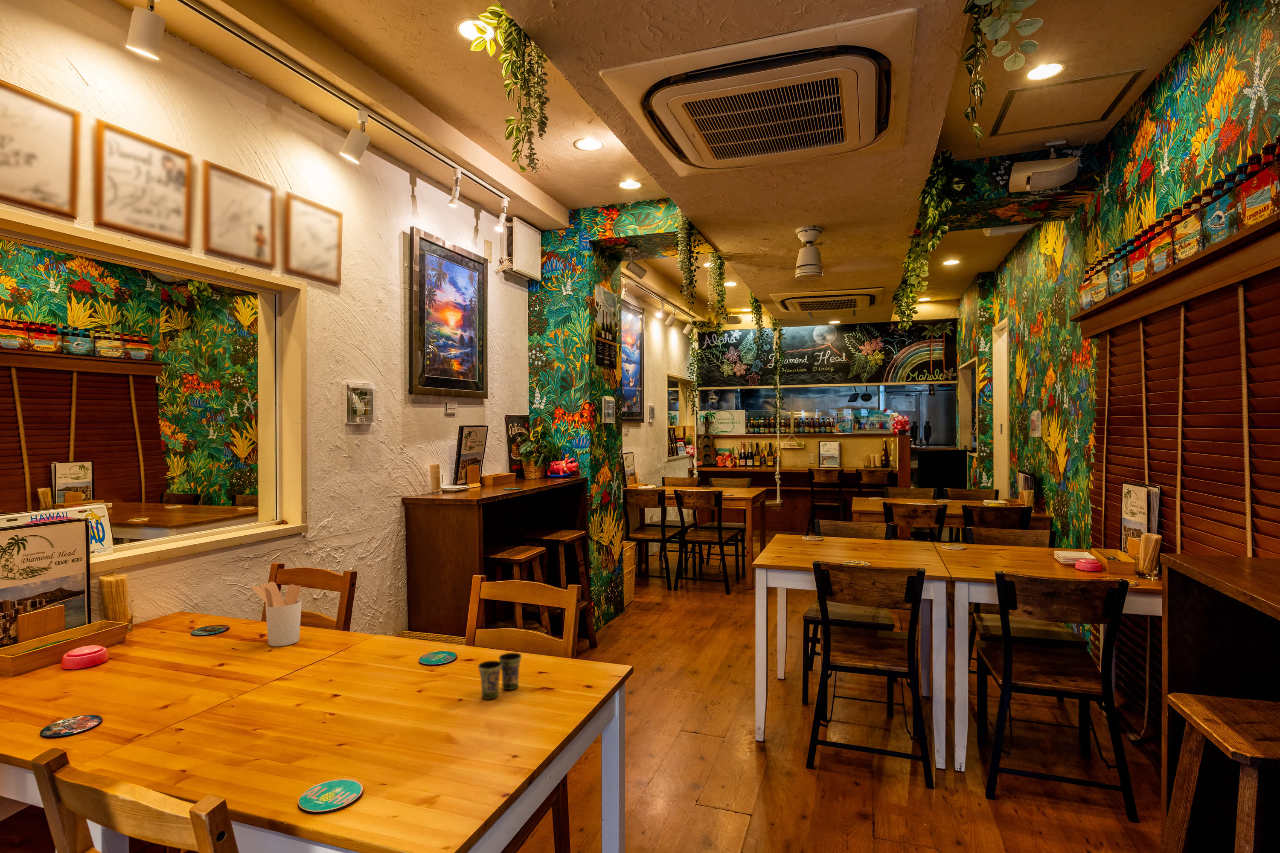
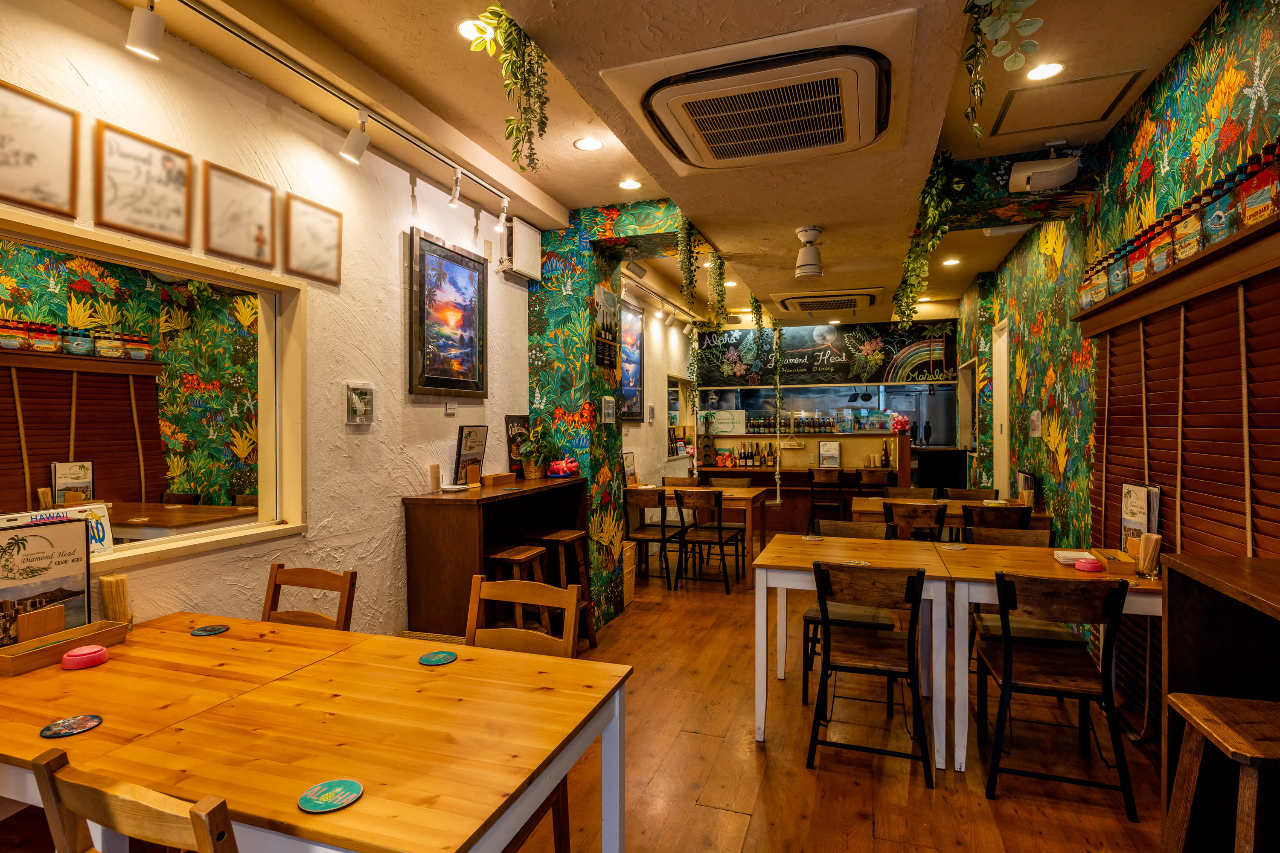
- utensil holder [251,581,303,647]
- cup [477,652,523,701]
